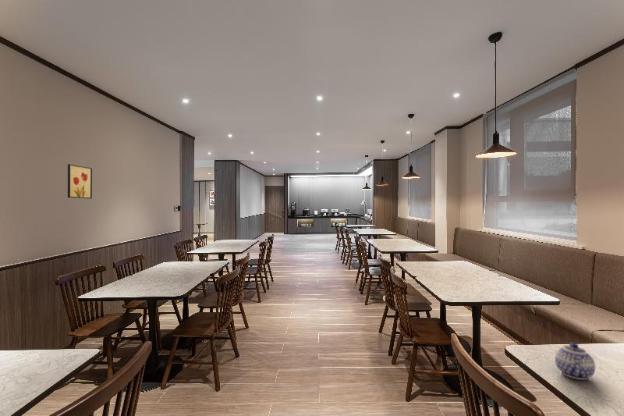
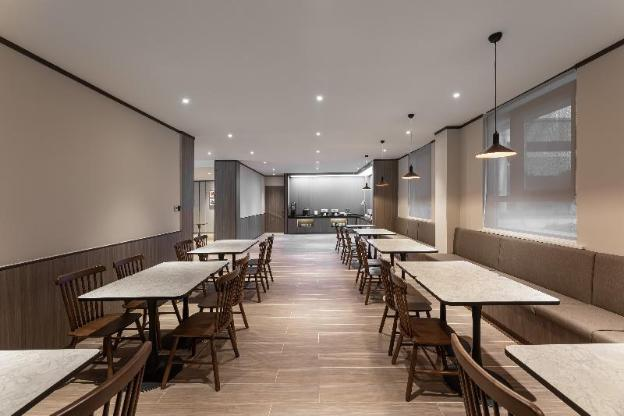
- teapot [554,342,596,381]
- wall art [67,163,93,200]
